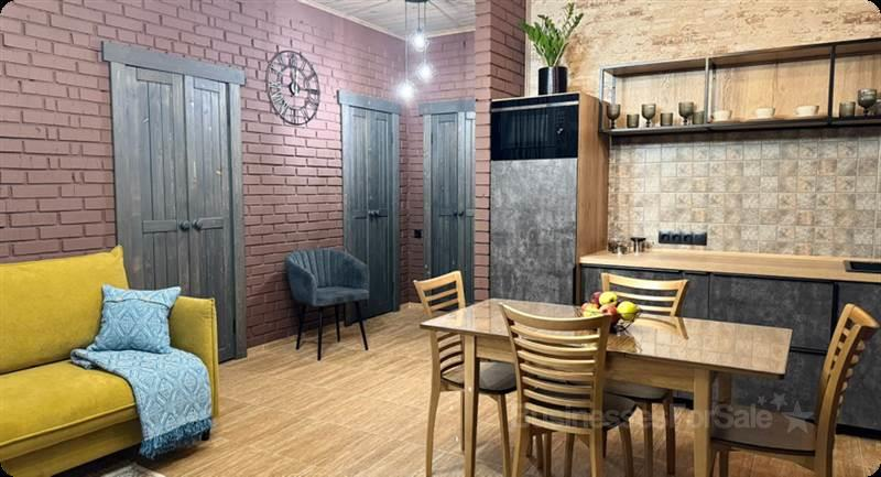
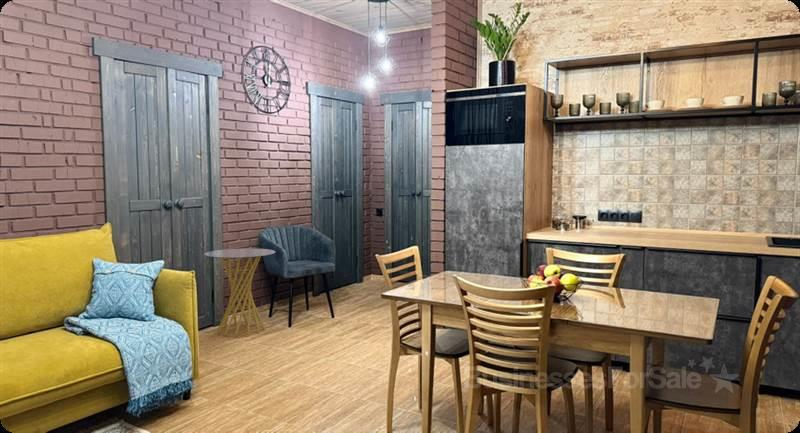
+ side table [203,247,276,338]
